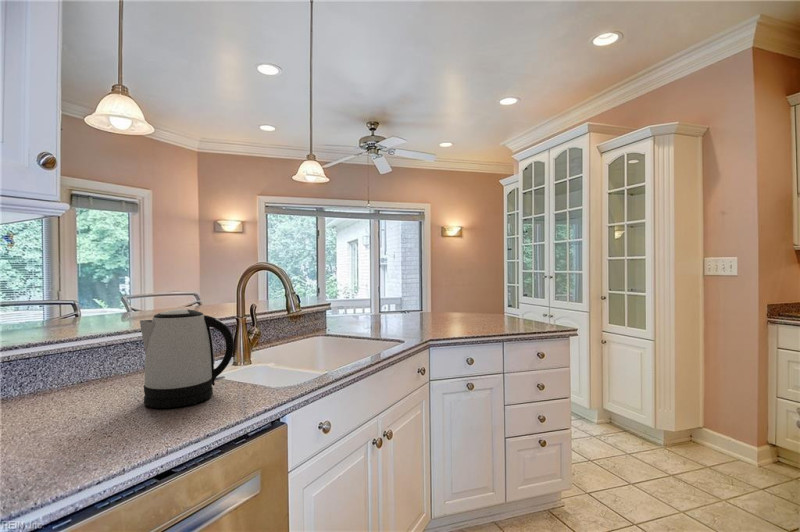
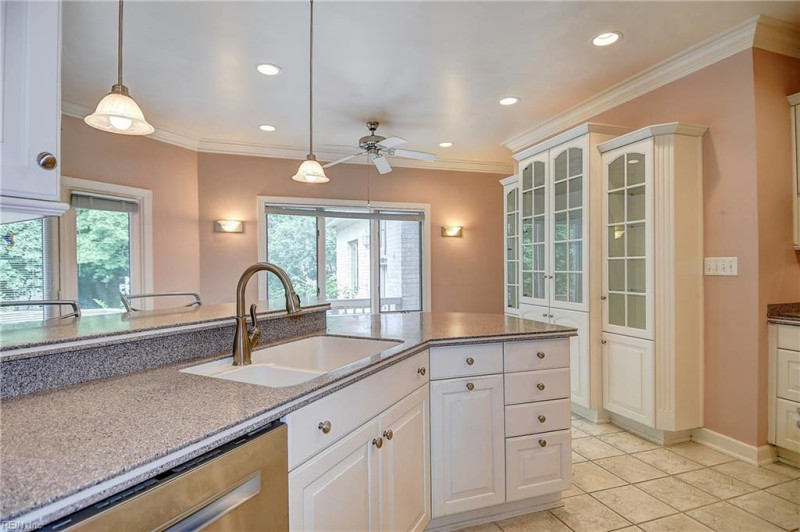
- kettle [139,308,235,409]
